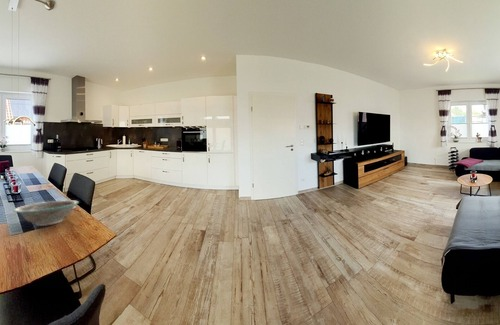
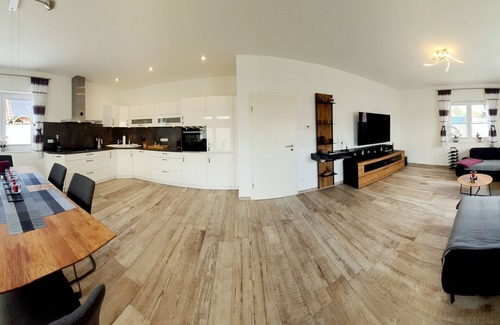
- bowl [13,199,80,227]
